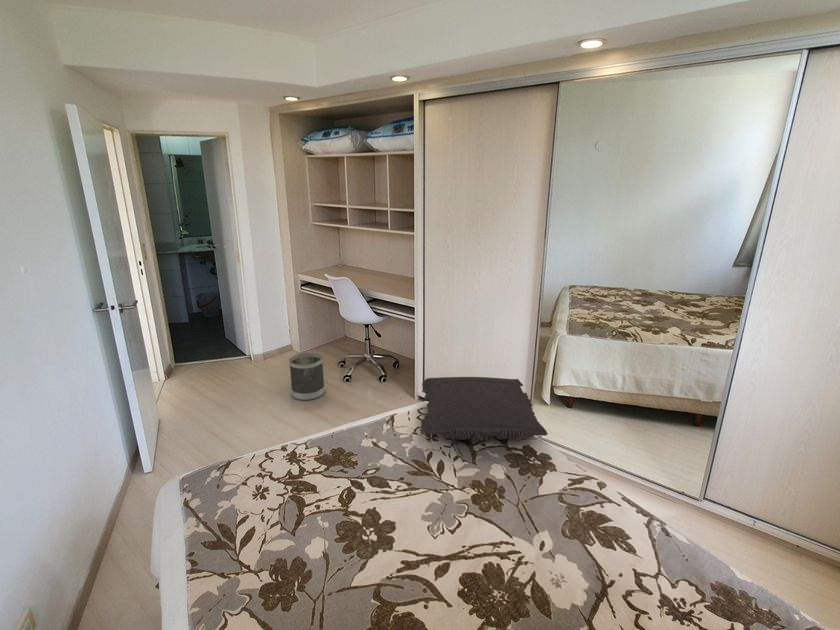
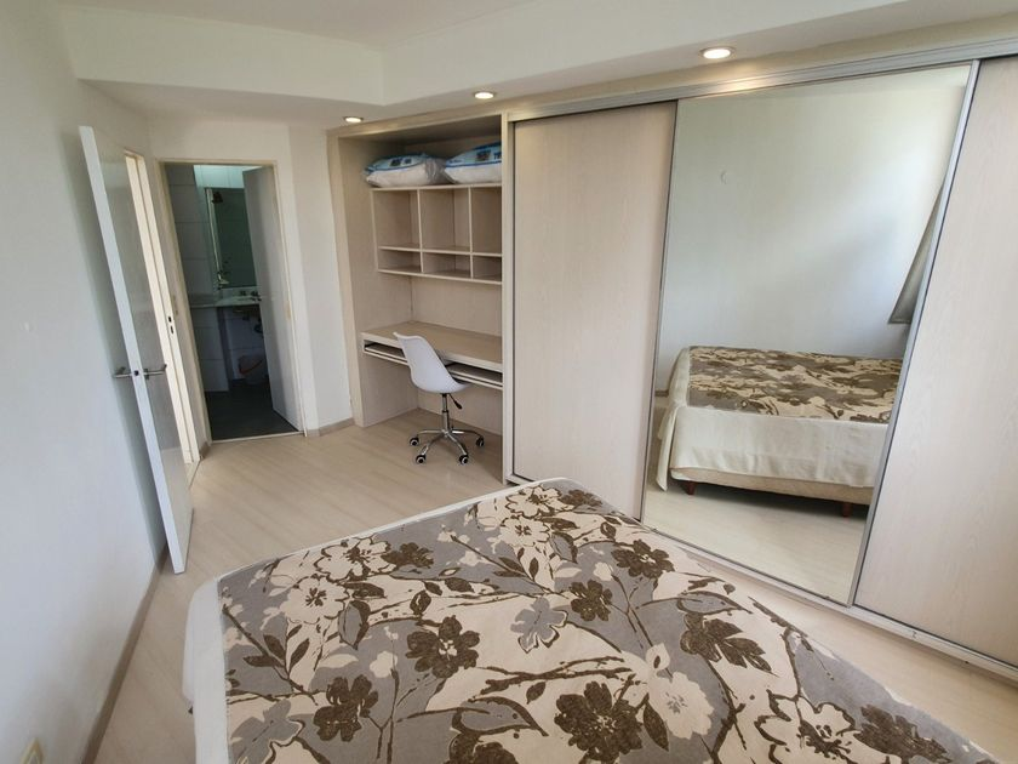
- wastebasket [288,352,326,402]
- pillow [419,376,549,443]
